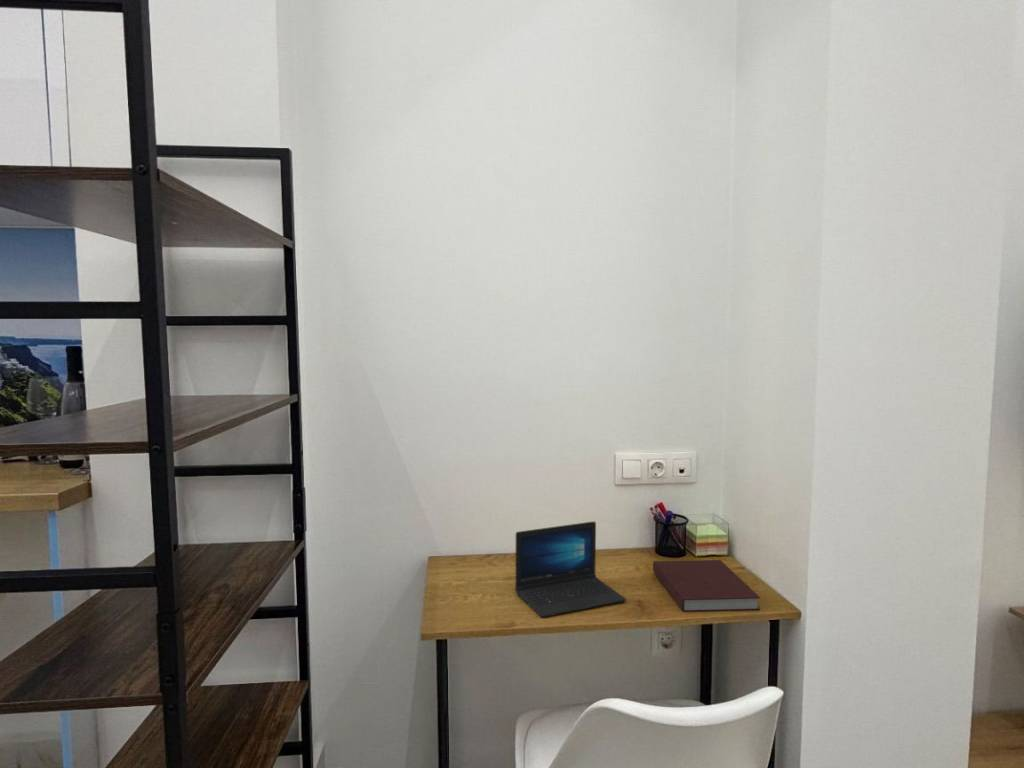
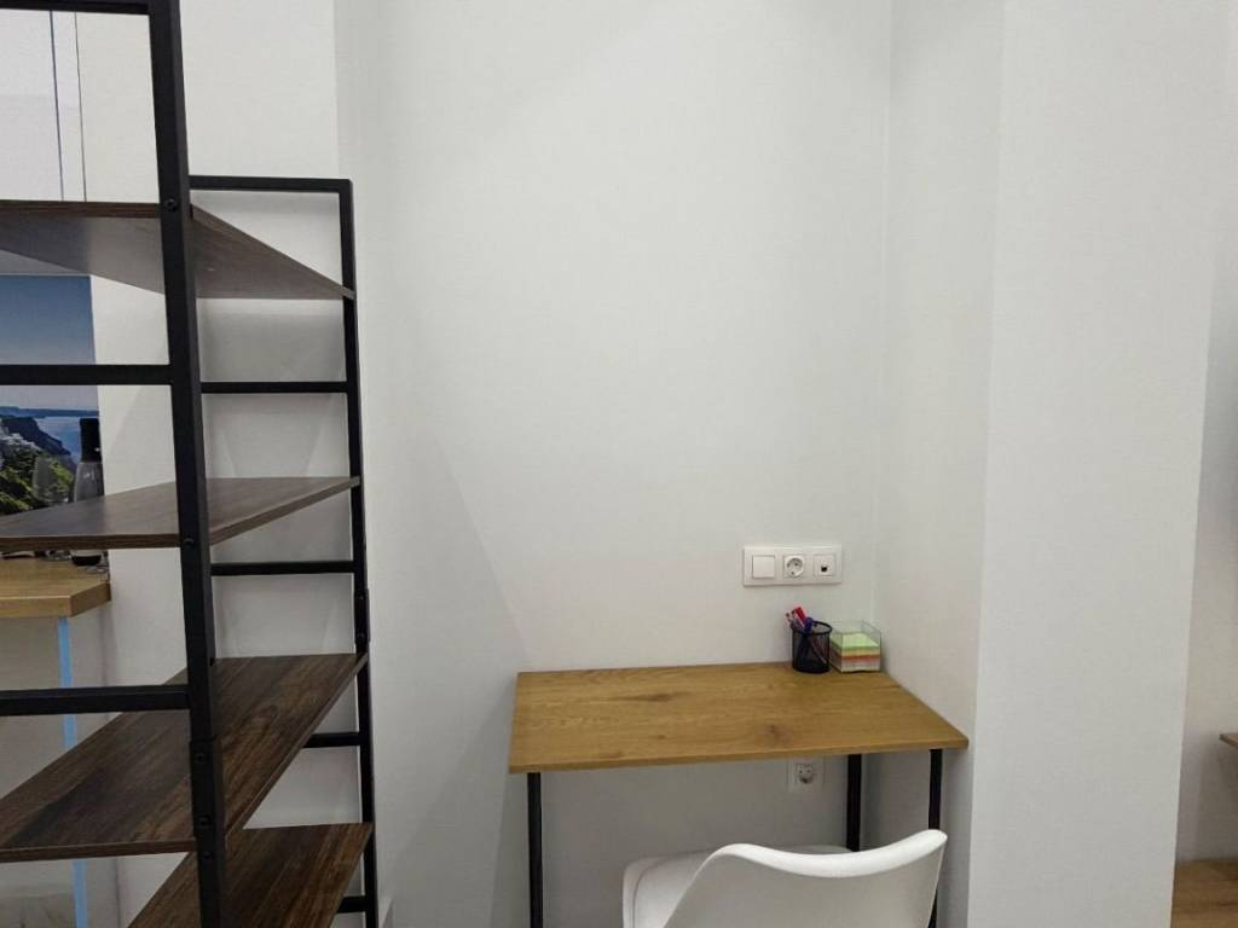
- laptop [514,520,627,618]
- notebook [652,559,761,613]
